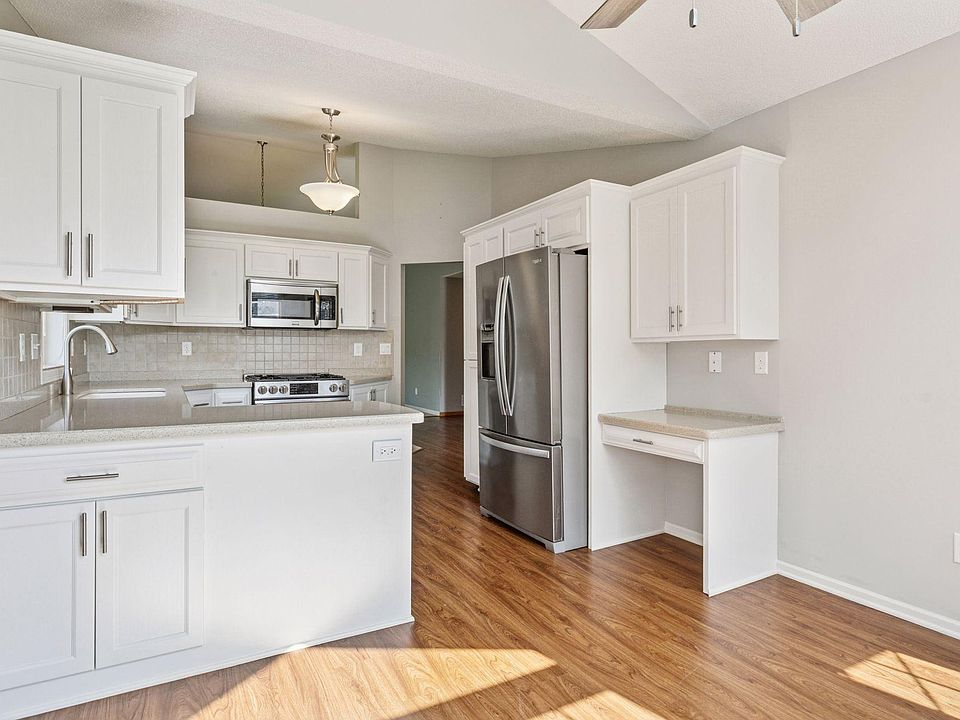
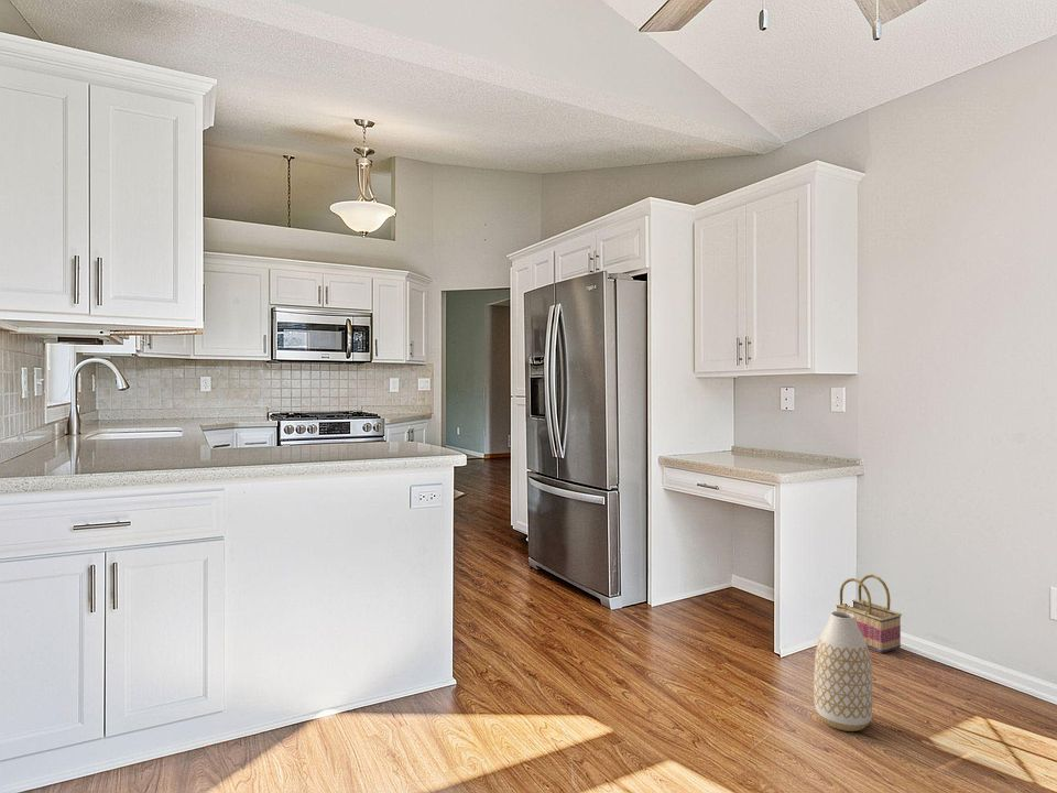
+ basket [836,574,903,654]
+ vase [813,611,873,732]
